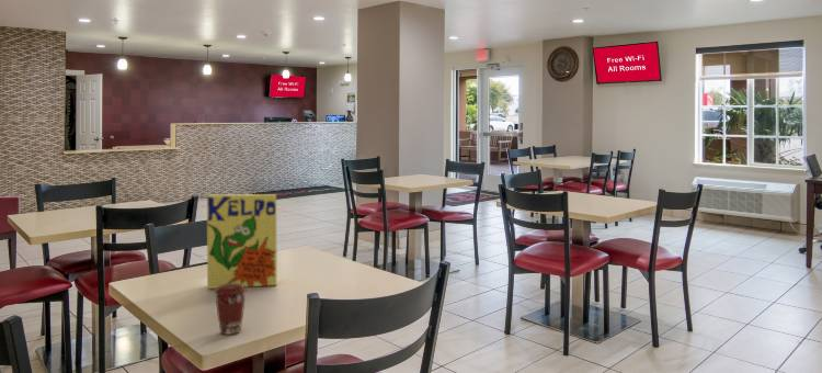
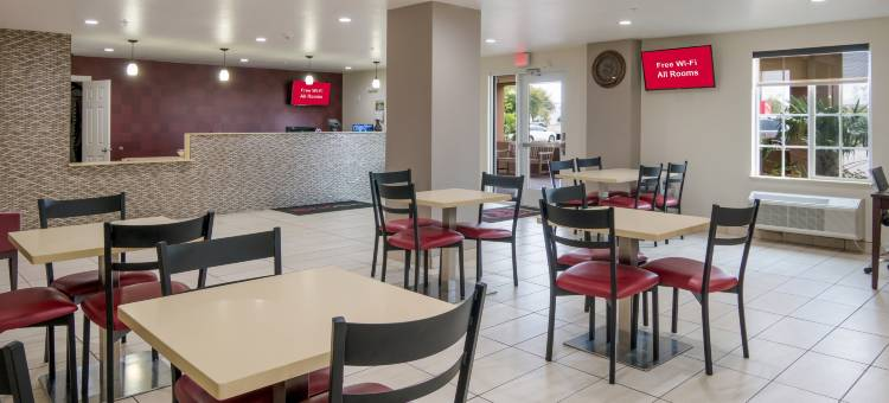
- cereal box [206,193,277,290]
- coffee cup [213,284,248,336]
